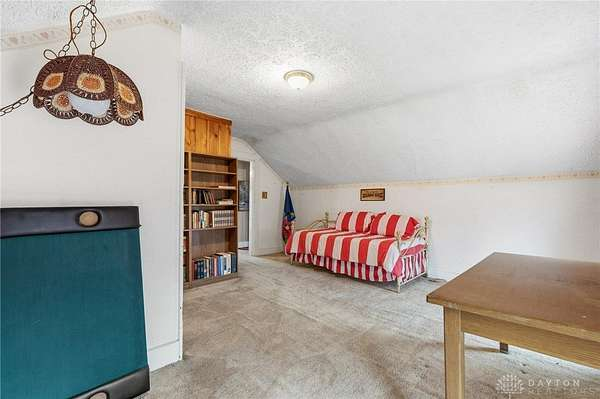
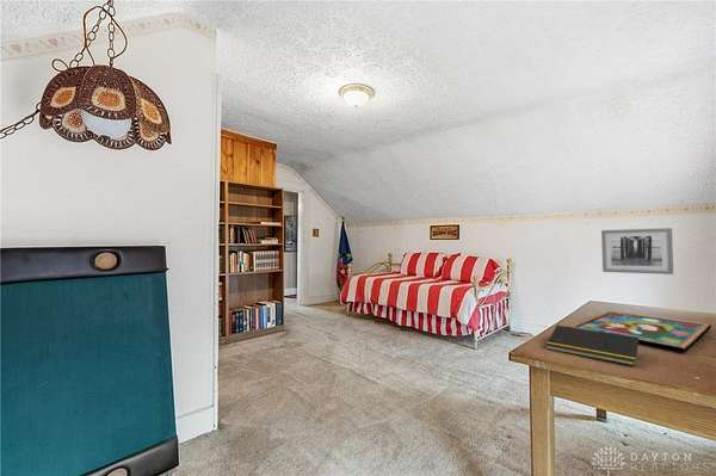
+ wall art [600,227,674,276]
+ framed painting [566,309,712,353]
+ notepad [544,324,640,367]
